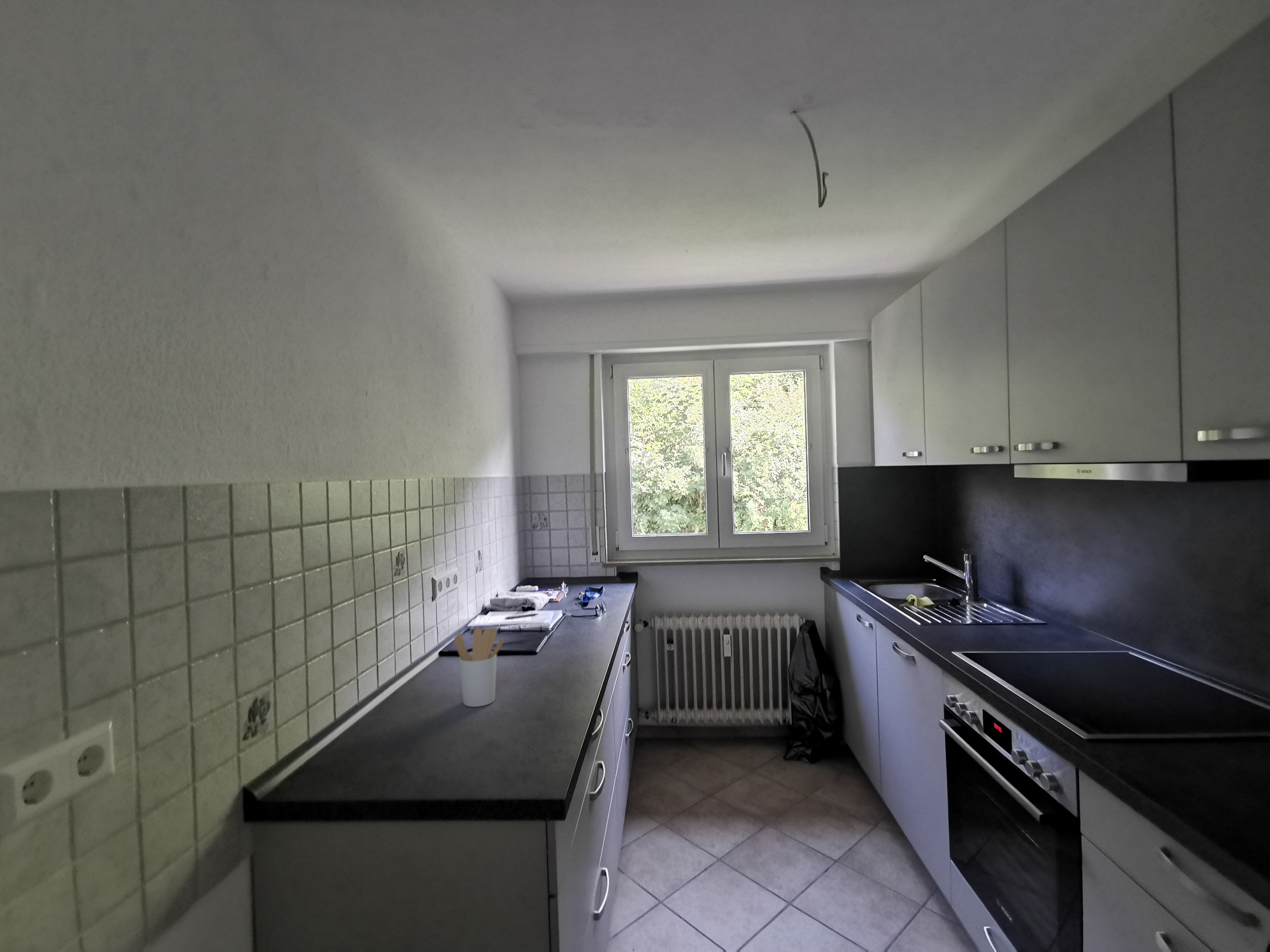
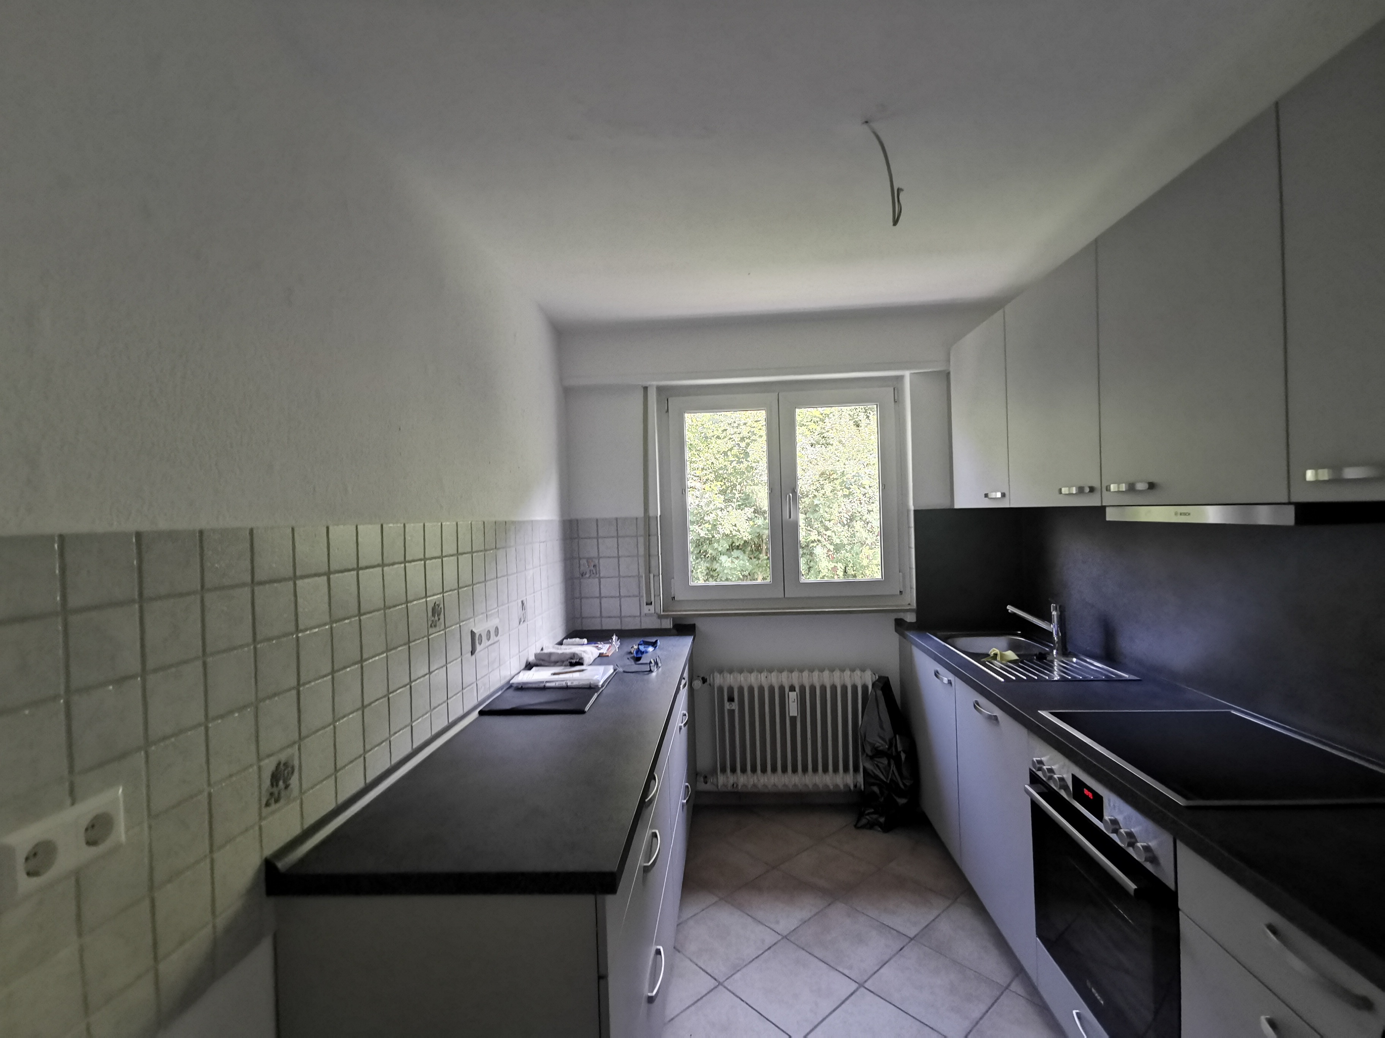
- utensil holder [454,627,504,707]
